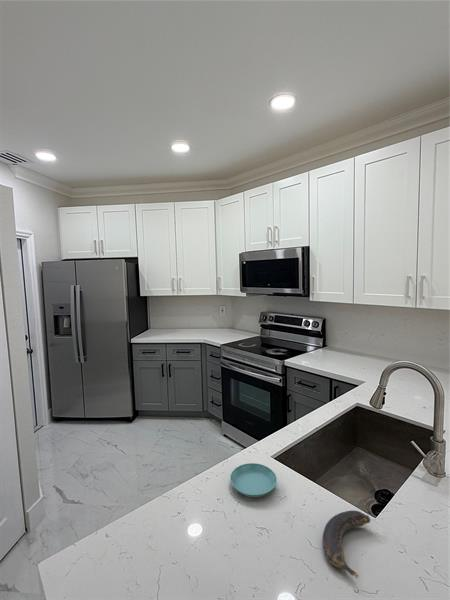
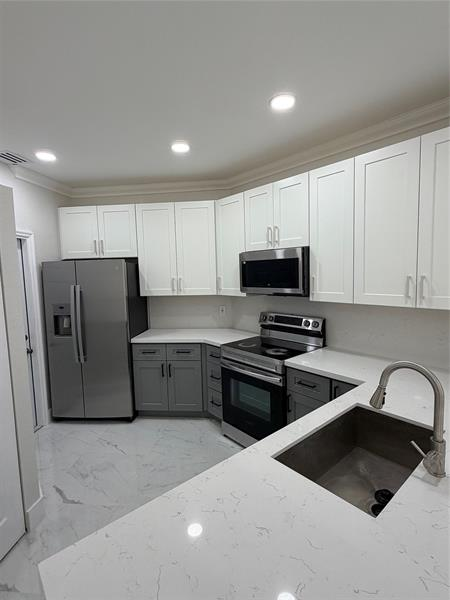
- saucer [229,462,278,499]
- banana [322,509,371,580]
